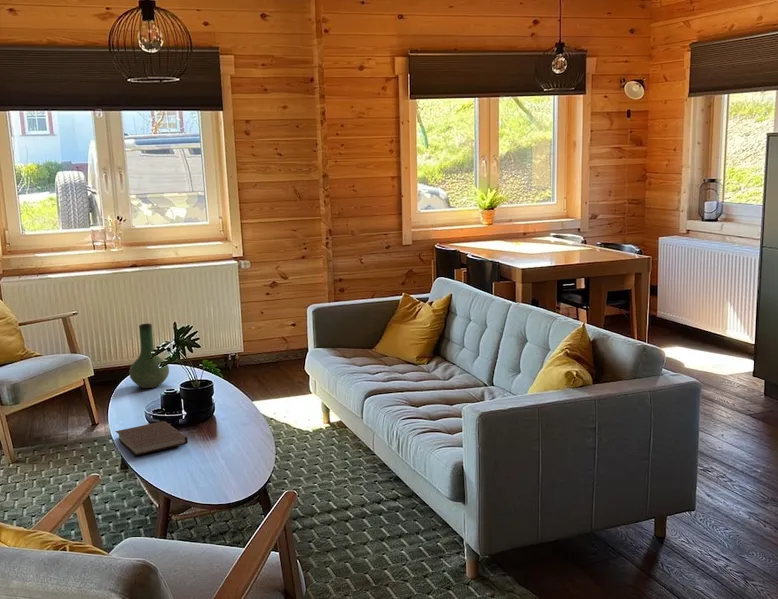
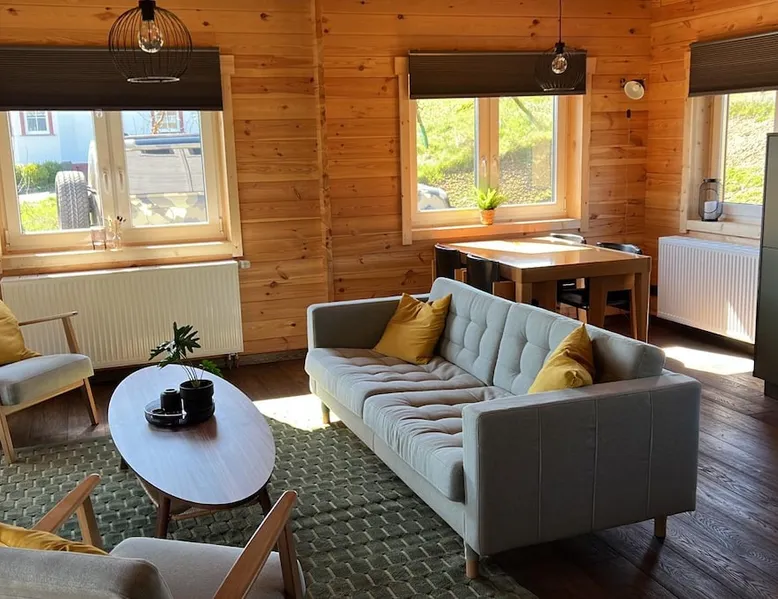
- notebook [115,420,189,457]
- vase [128,323,170,389]
